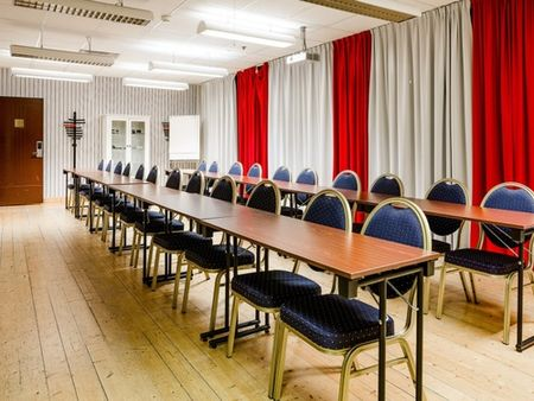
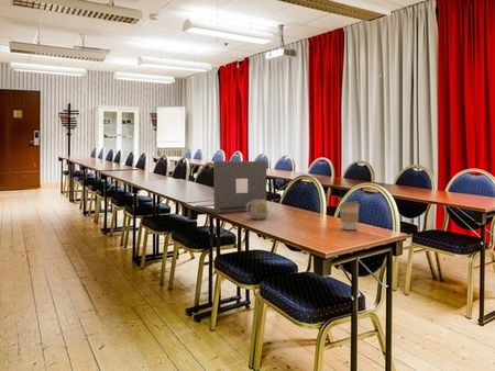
+ coffee cup [338,201,361,231]
+ laptop [194,160,267,213]
+ mug [245,200,270,221]
